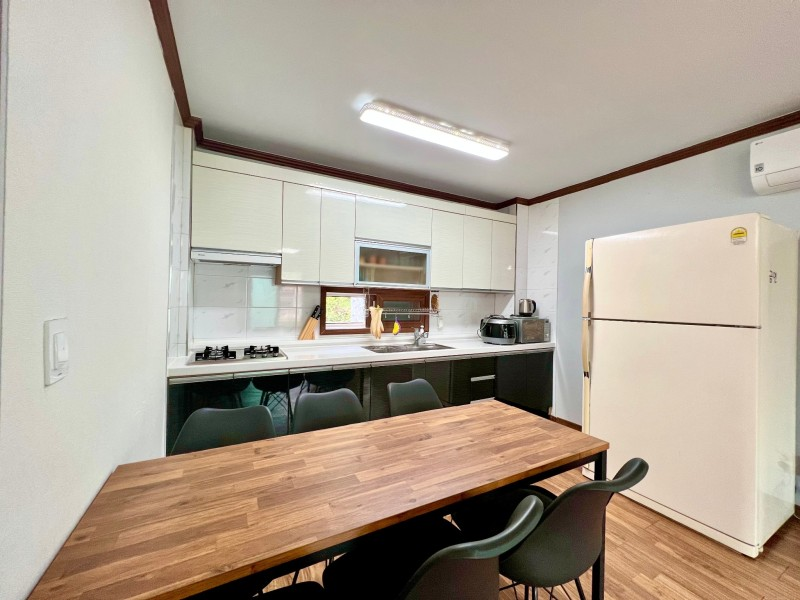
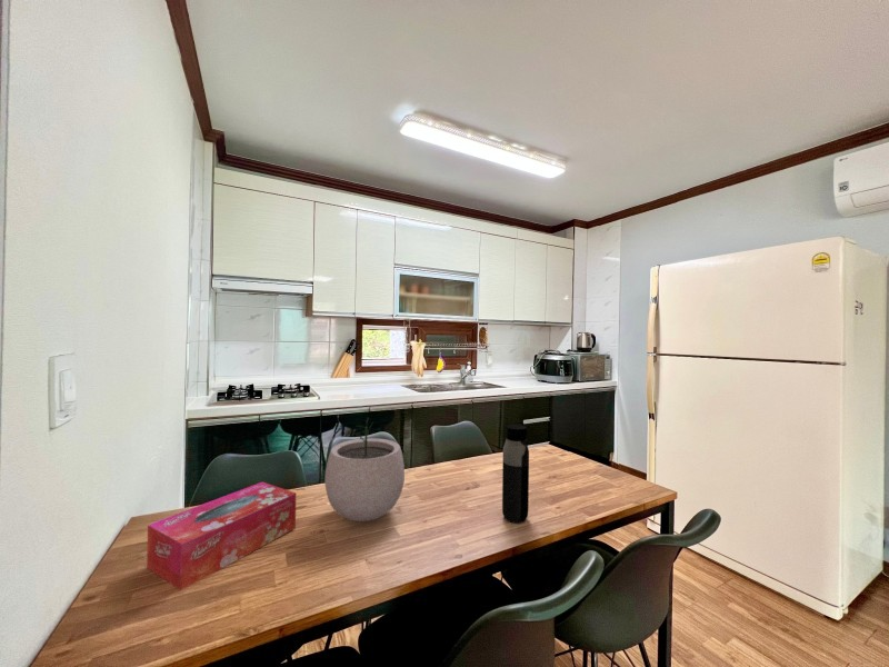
+ water bottle [501,424,530,525]
+ plant pot [323,416,406,522]
+ tissue box [146,481,297,591]
